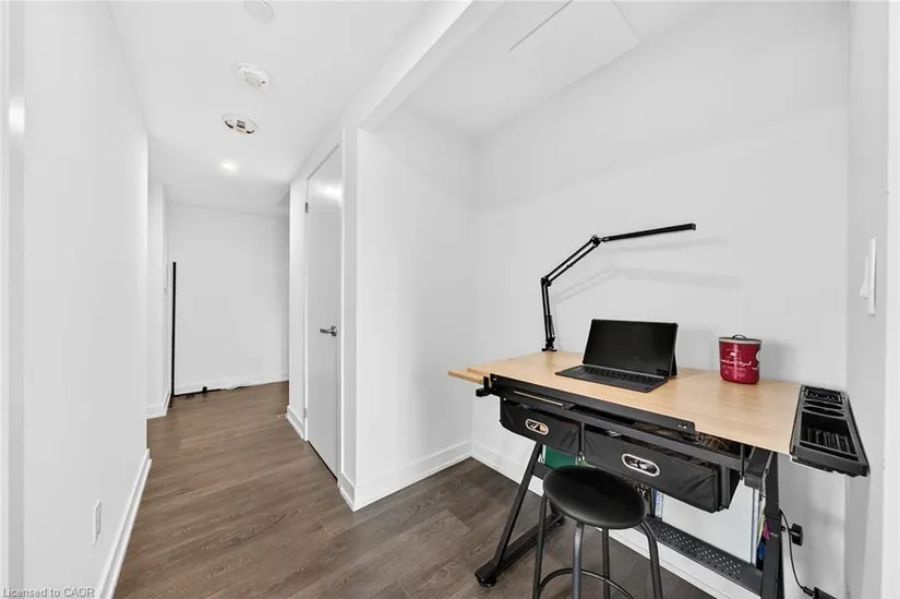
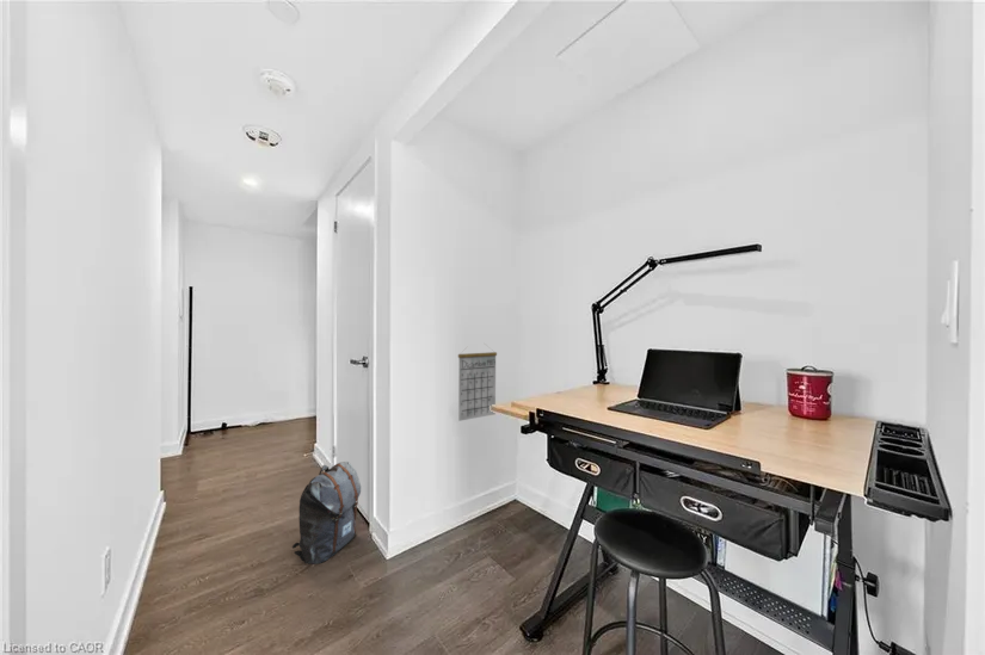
+ backpack [291,461,362,566]
+ calendar [457,344,498,422]
